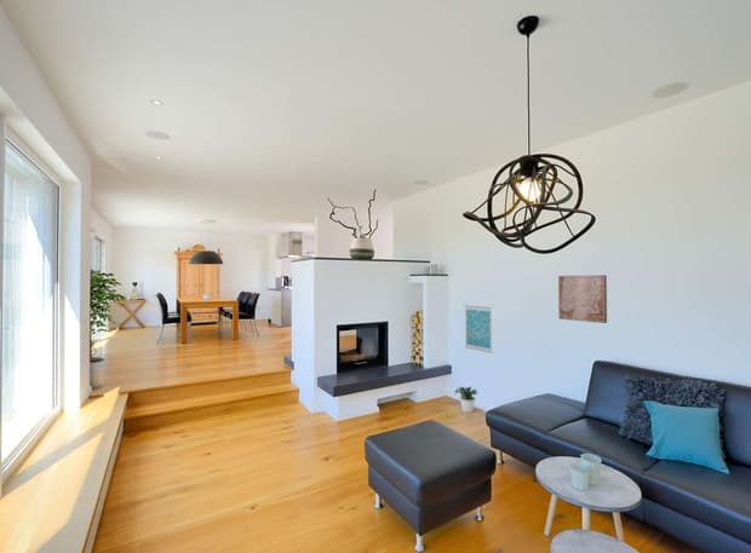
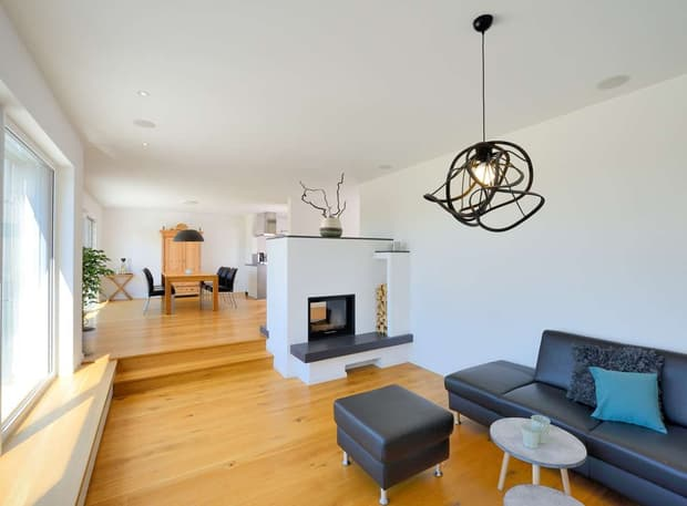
- wall art [557,273,608,324]
- wall art [464,305,494,355]
- potted plant [453,386,478,414]
